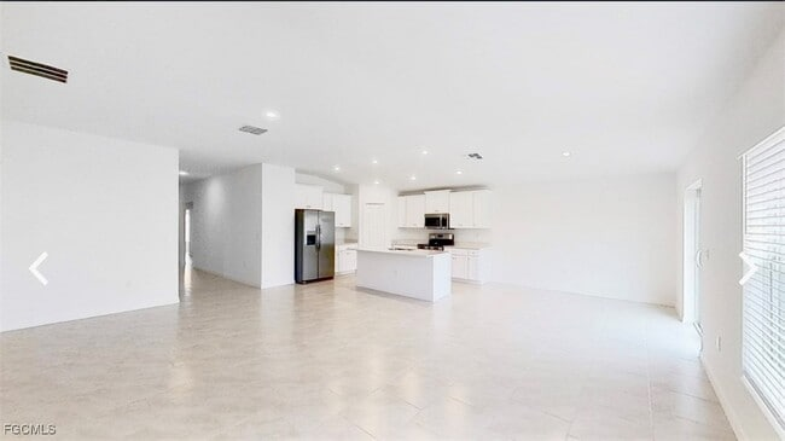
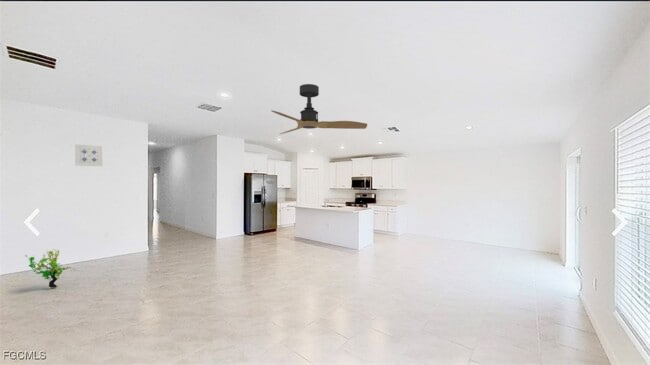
+ wall art [74,143,103,167]
+ ceiling fan [270,83,368,135]
+ decorative plant [25,248,76,289]
